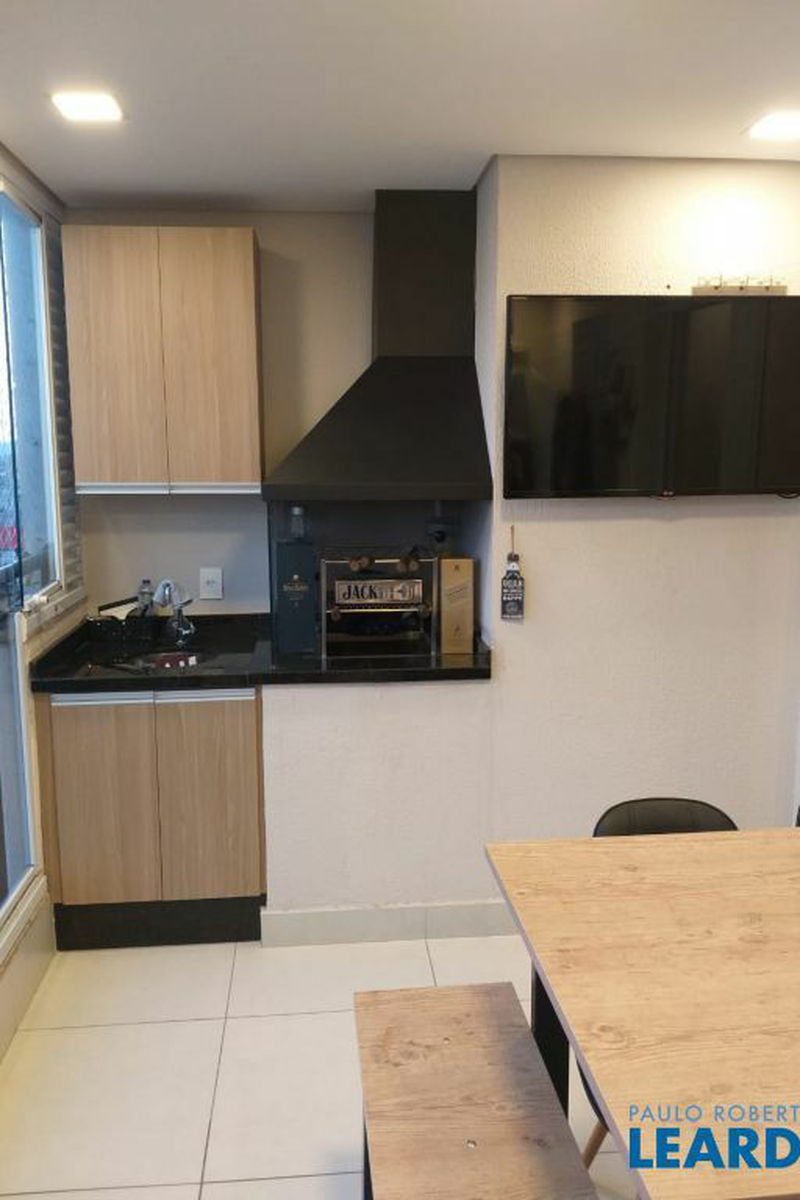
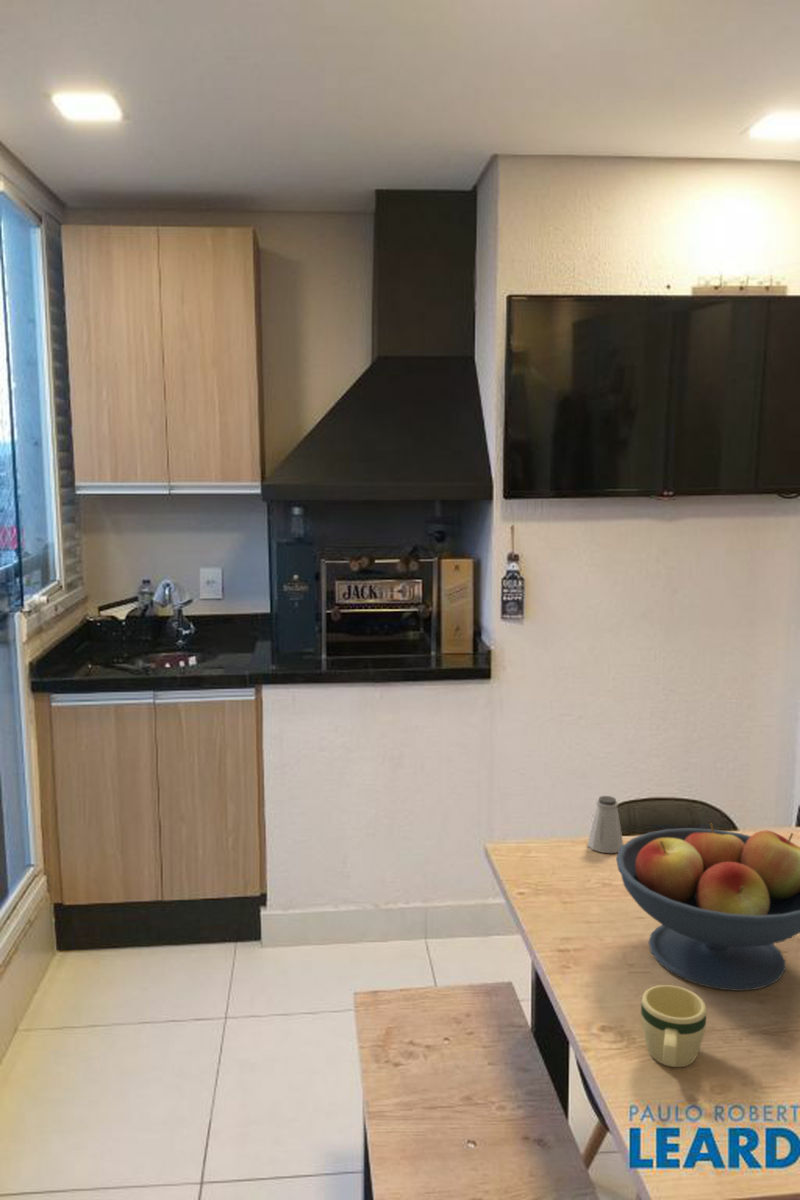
+ saltshaker [587,795,624,854]
+ mug [640,984,708,1068]
+ fruit bowl [615,823,800,992]
